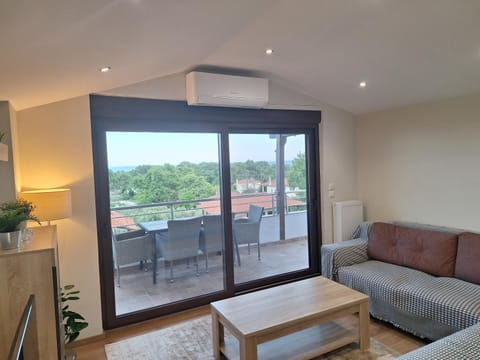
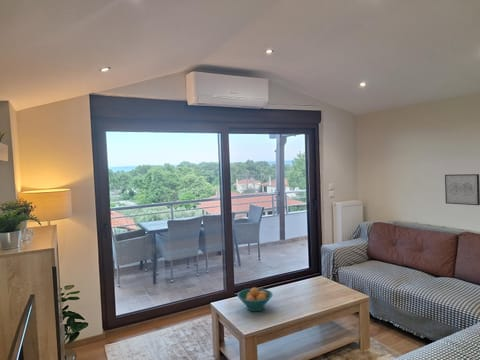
+ wall art [444,173,480,206]
+ fruit bowl [236,286,274,312]
